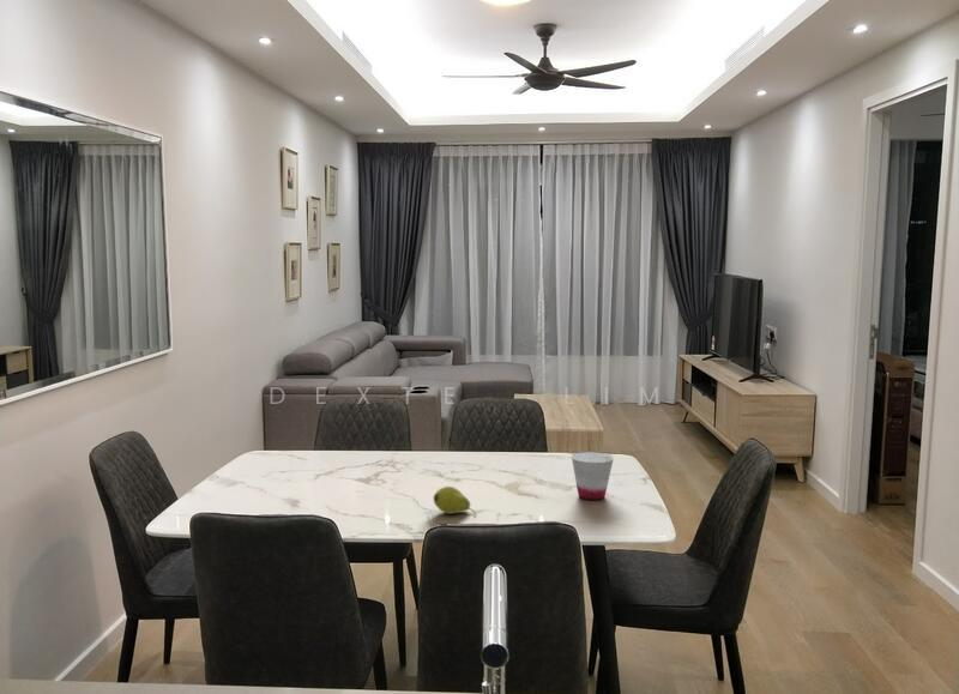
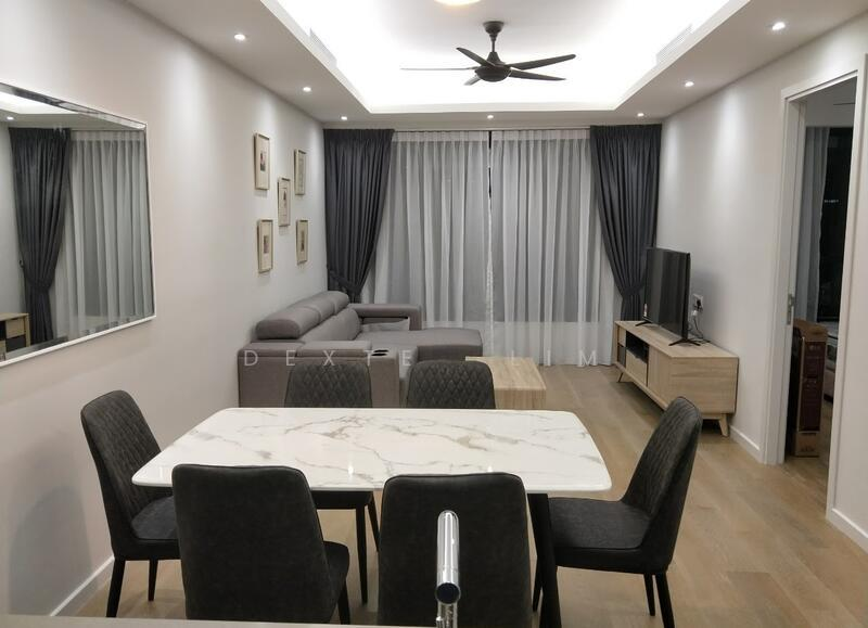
- cup [571,451,615,501]
- fruit [433,485,477,515]
